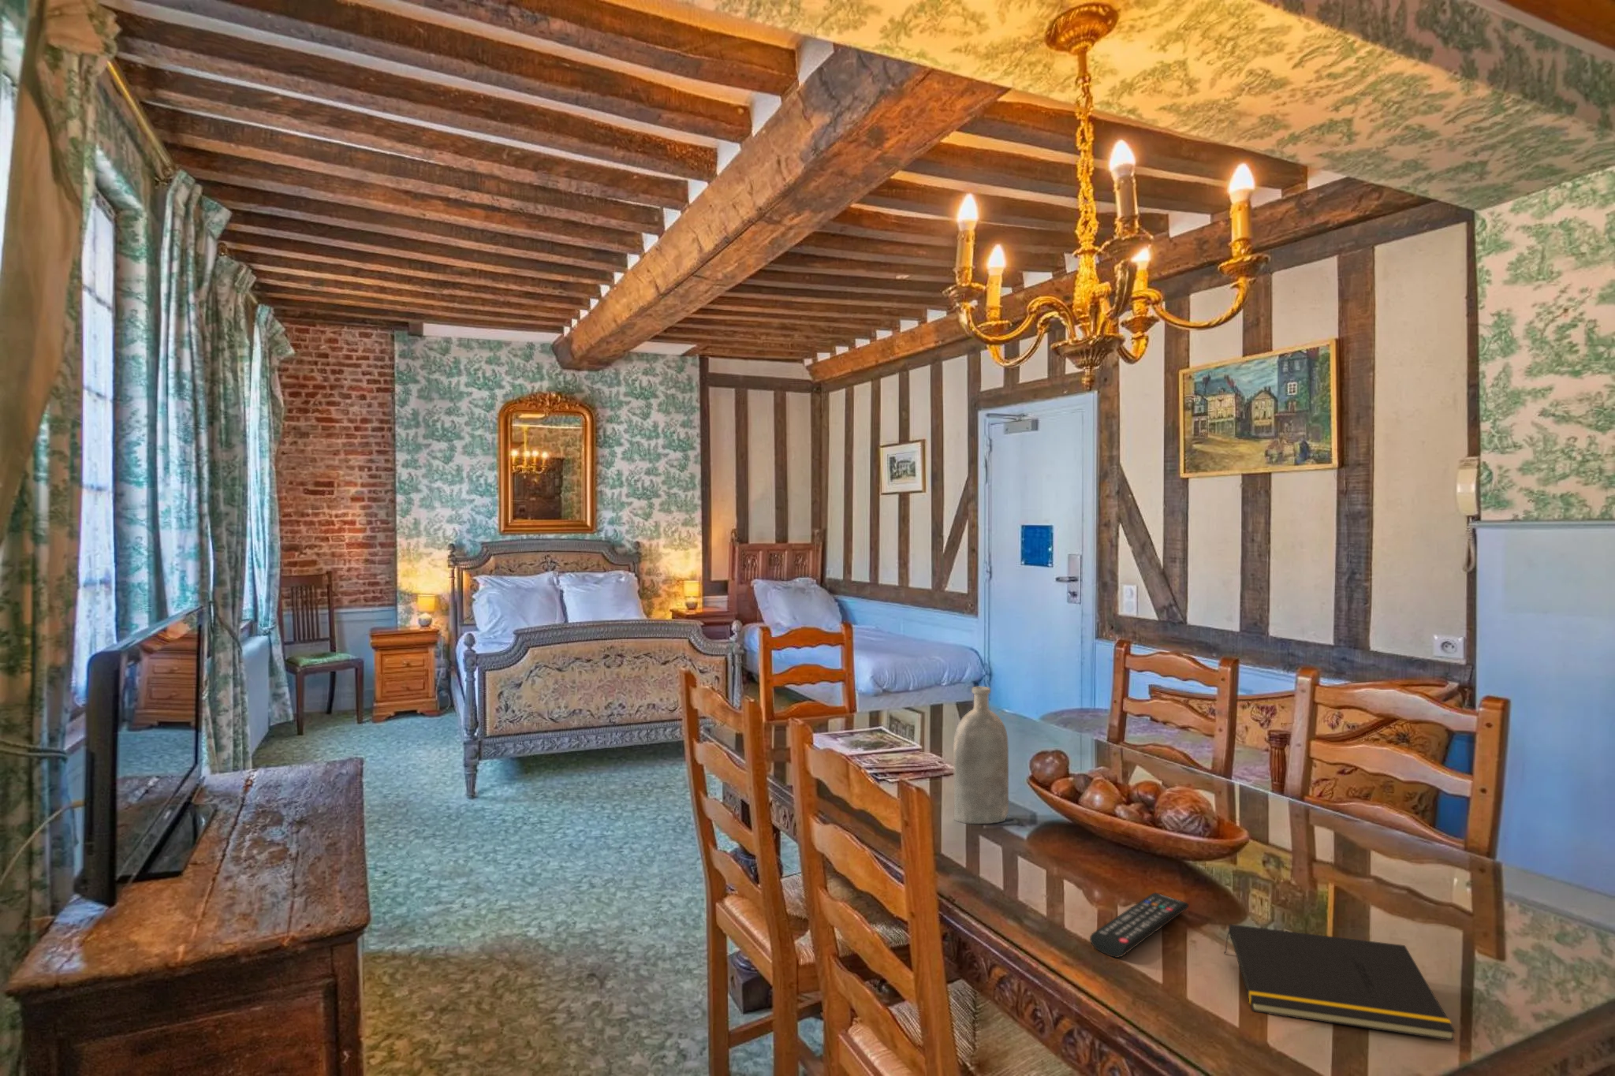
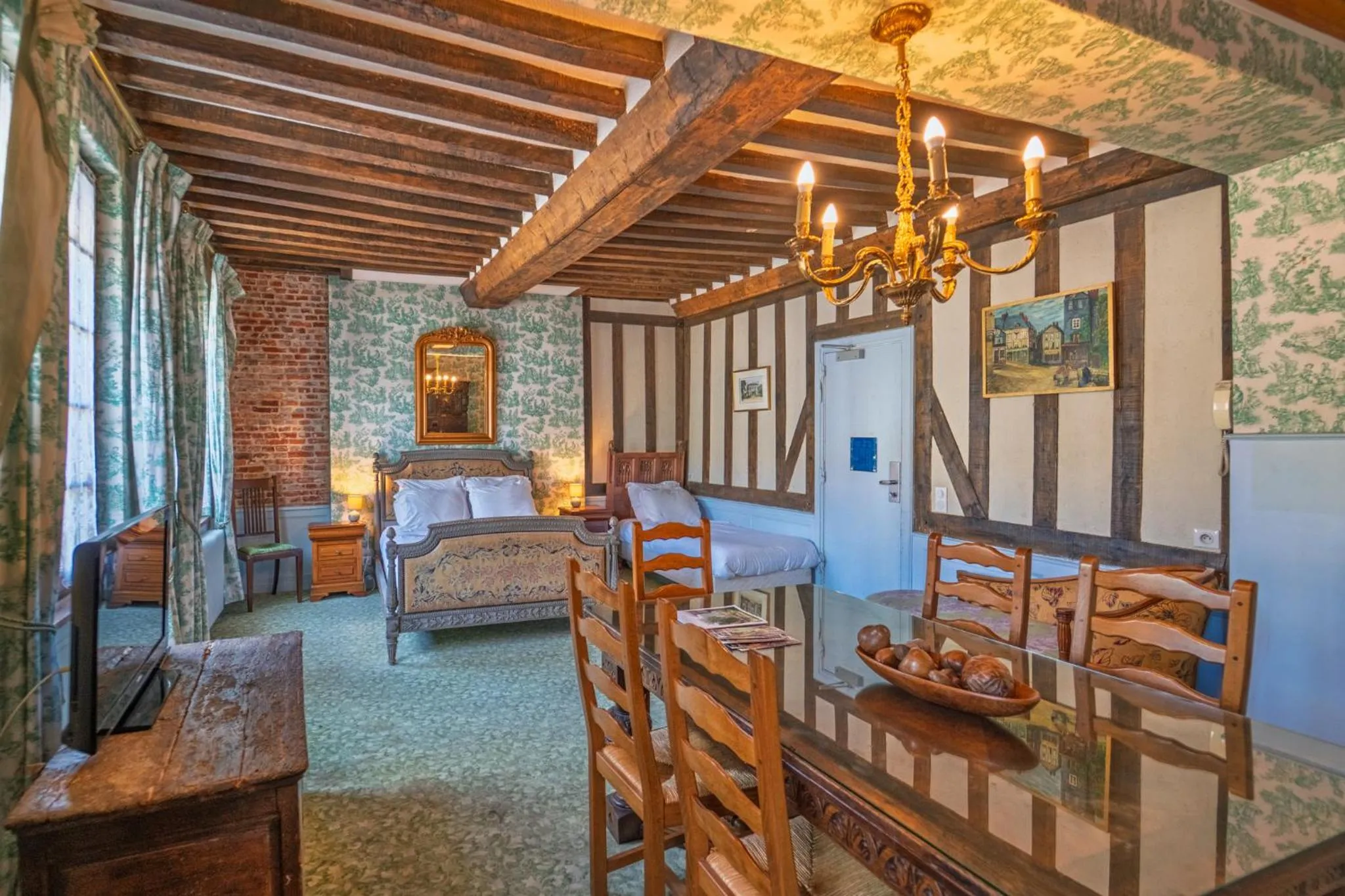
- remote control [1089,891,1190,958]
- bottle [952,686,1010,825]
- notepad [1224,923,1457,1042]
